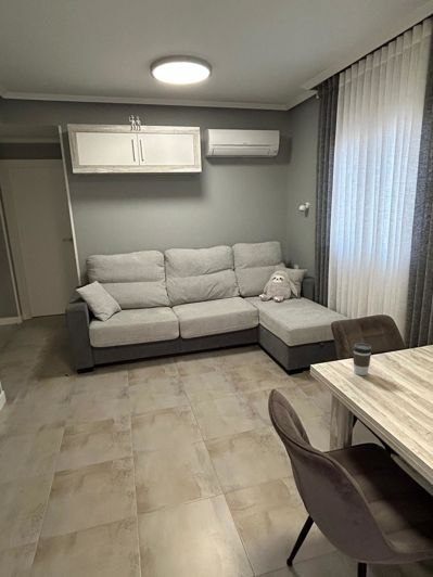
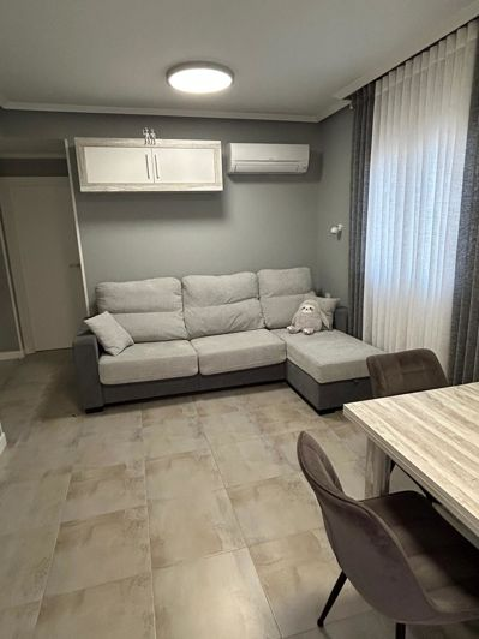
- coffee cup [352,343,373,376]
